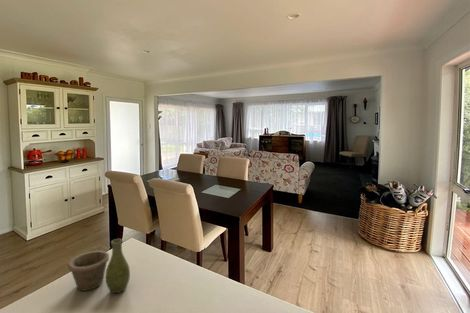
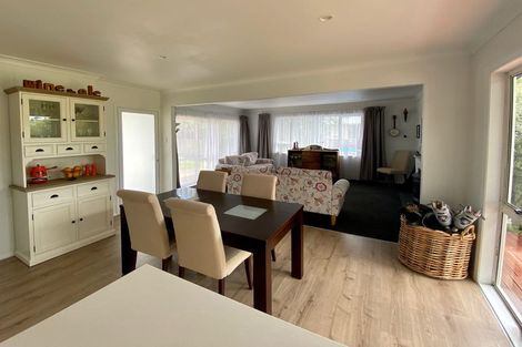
- vase [67,238,131,294]
